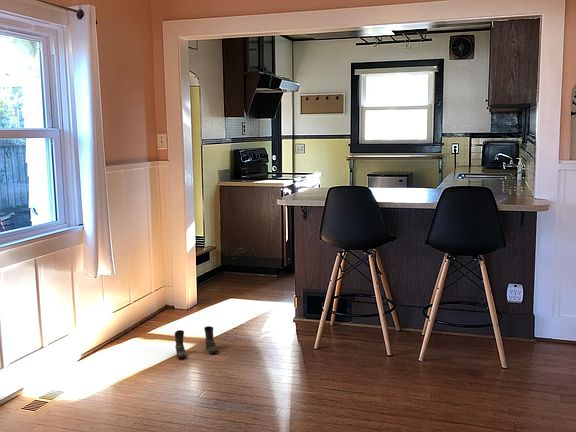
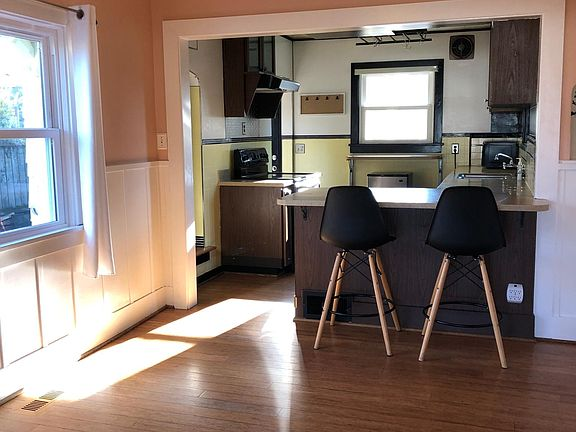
- boots [174,325,219,359]
